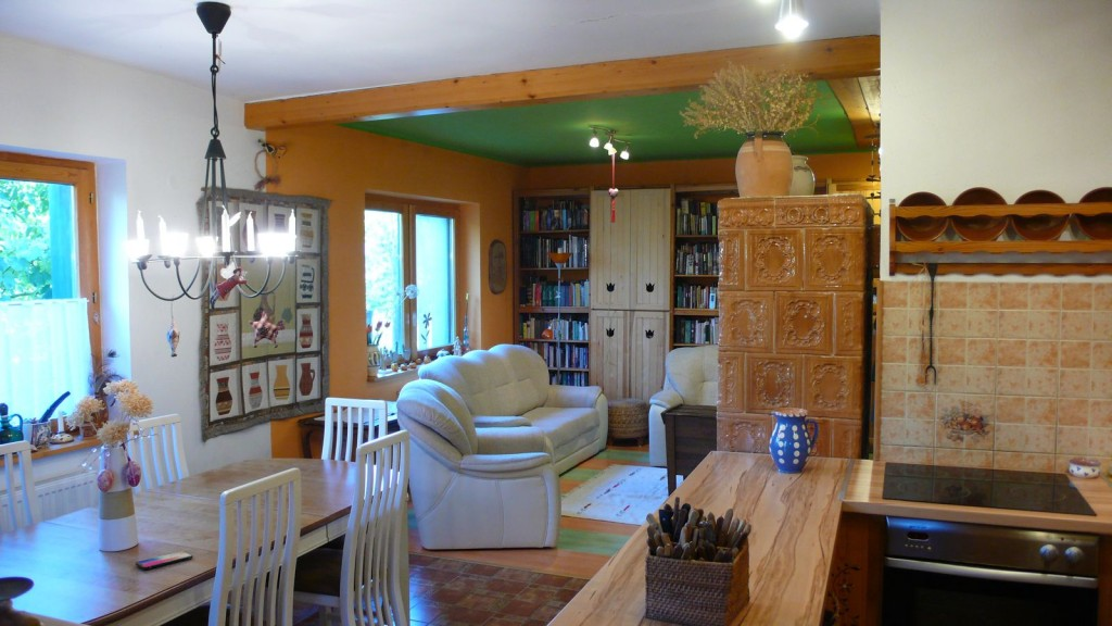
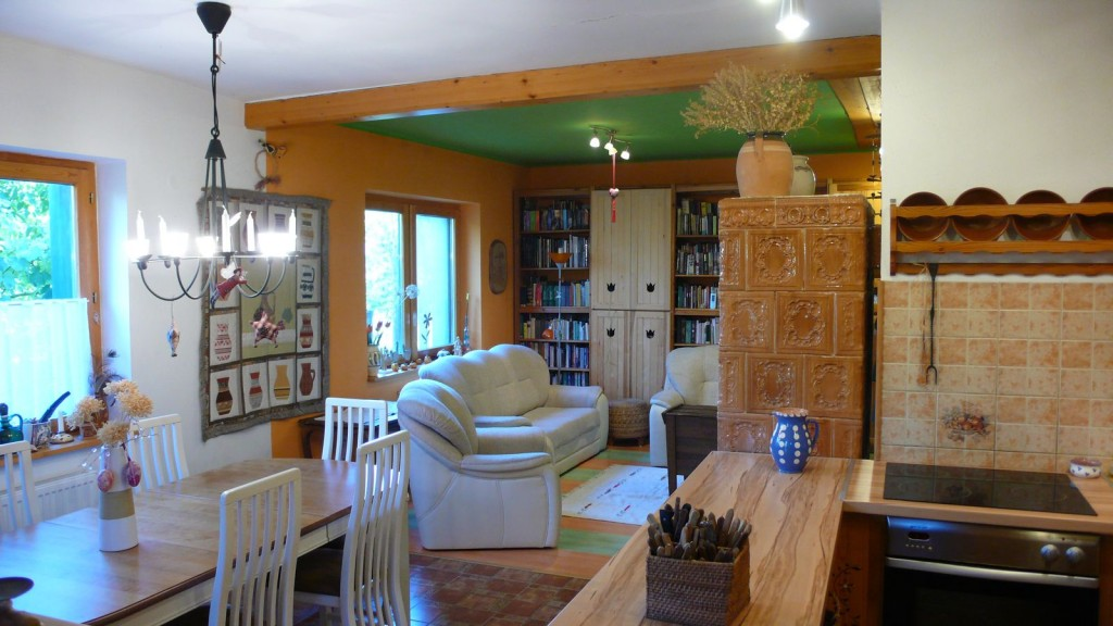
- smartphone [135,550,193,571]
